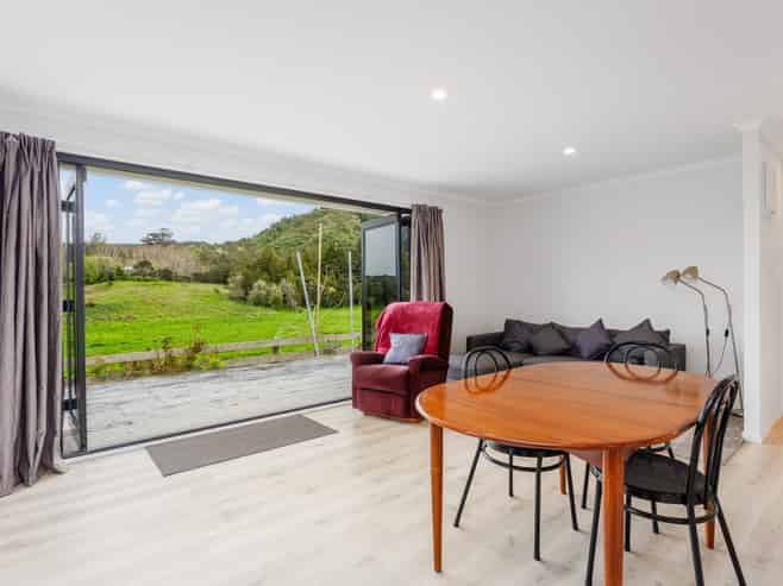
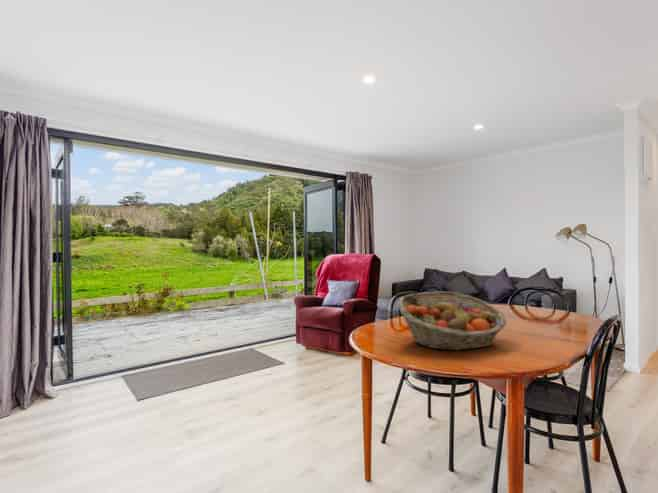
+ fruit basket [396,291,508,351]
